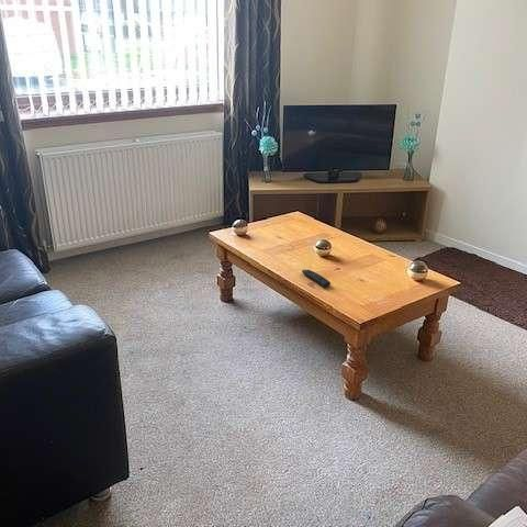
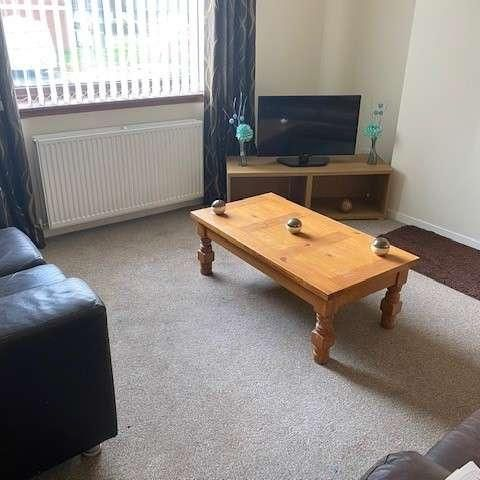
- remote control [301,268,332,288]
